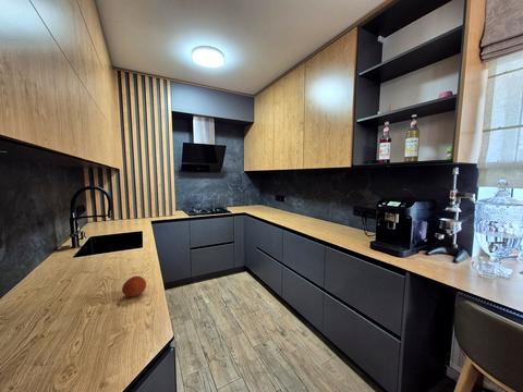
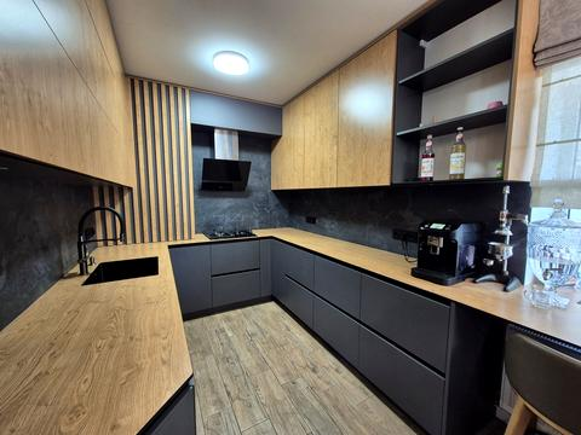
- fruit [121,275,147,298]
